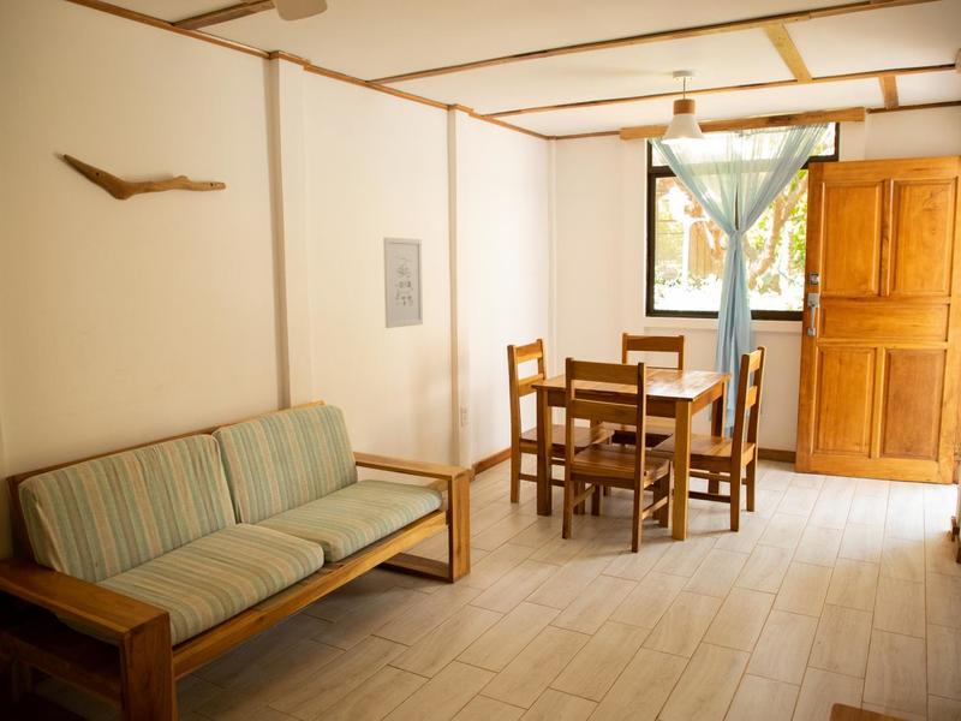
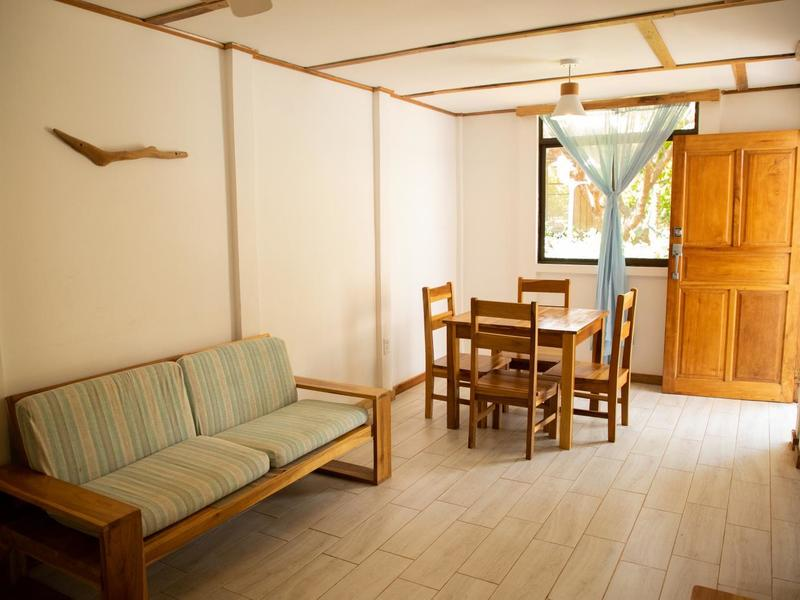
- wall art [382,236,424,329]
